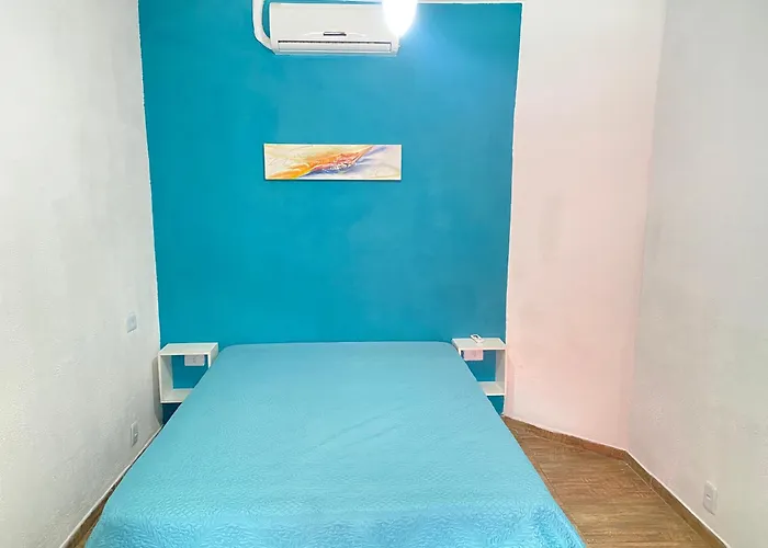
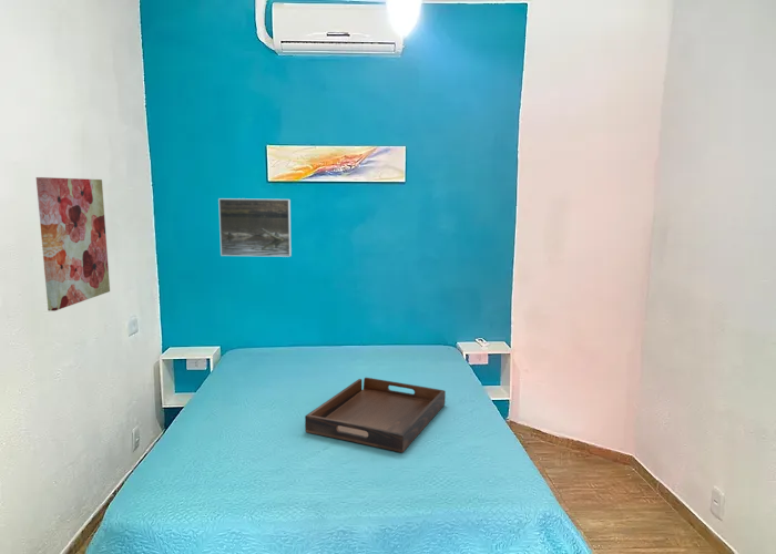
+ wall art [35,176,111,312]
+ serving tray [304,377,447,453]
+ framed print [217,197,293,258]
